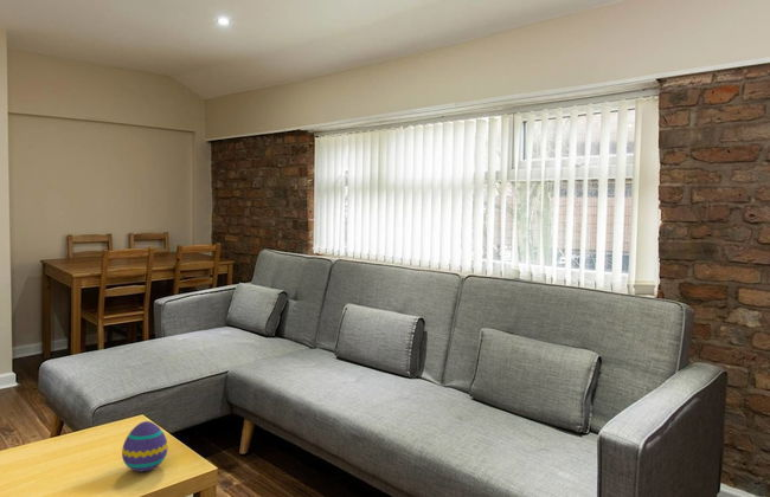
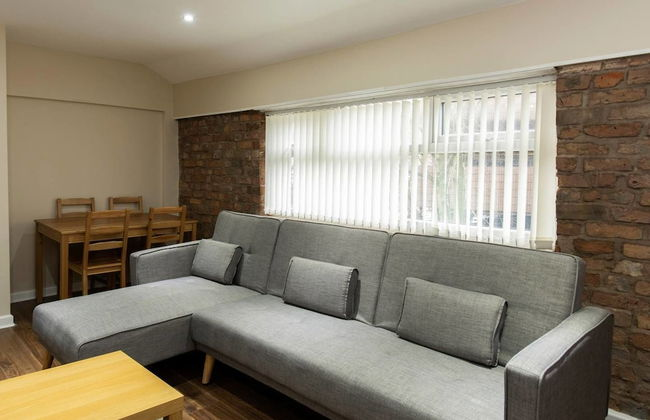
- decorative egg [121,420,169,472]
